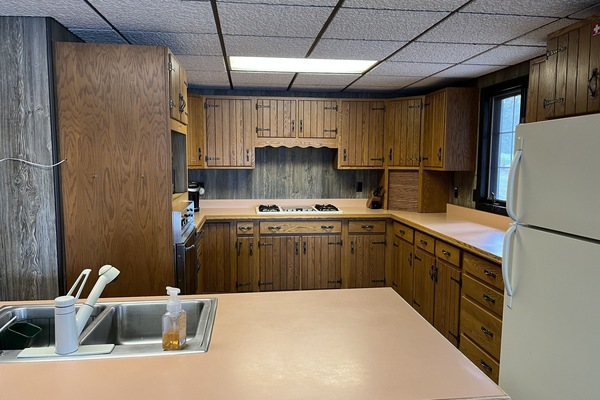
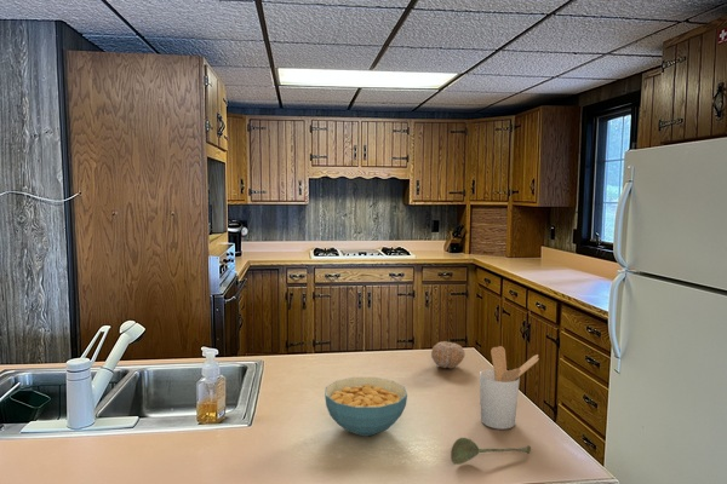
+ cereal bowl [324,376,408,437]
+ utensil holder [479,345,540,431]
+ soupspoon [450,437,532,465]
+ fruit [430,340,466,369]
